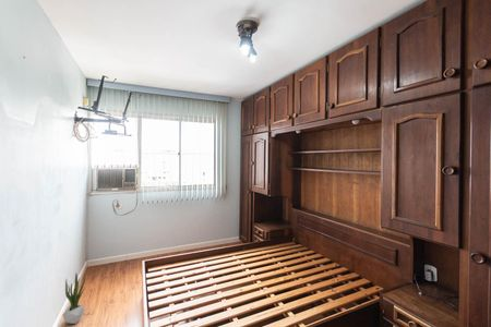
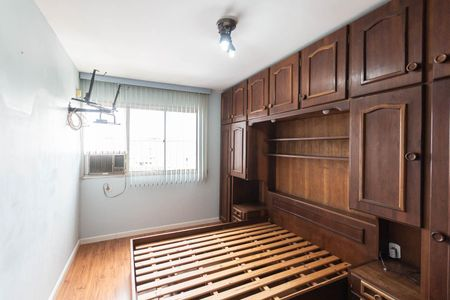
- potted plant [61,272,86,325]
